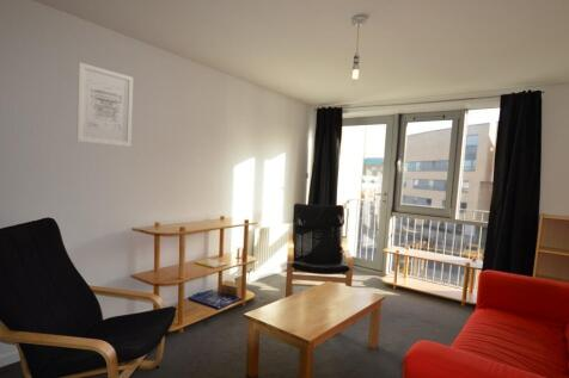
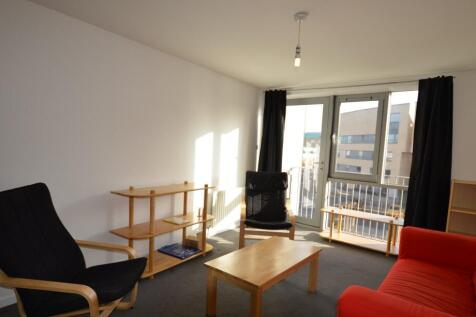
- wall art [75,61,134,148]
